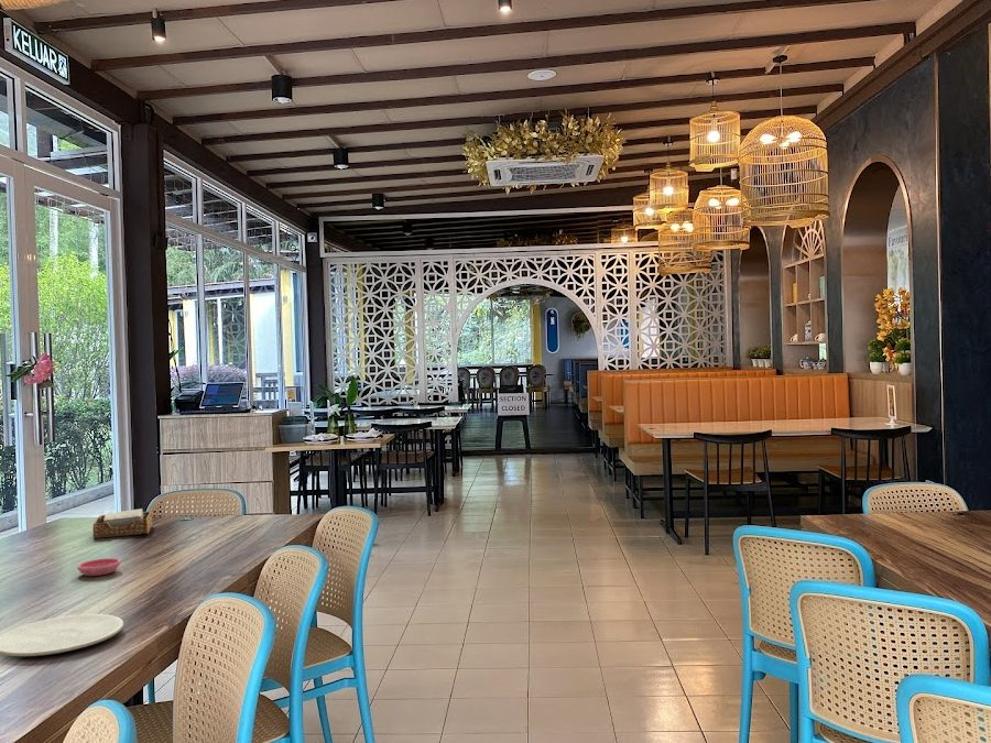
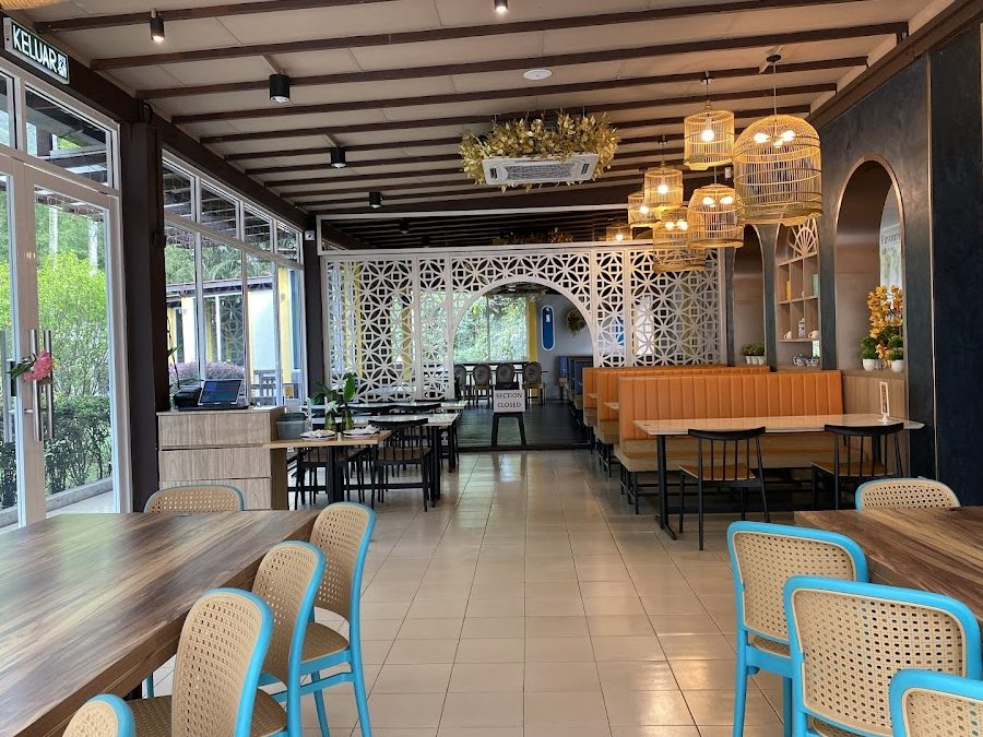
- napkin holder [92,507,153,539]
- saucer [76,557,122,577]
- plate [0,613,124,657]
